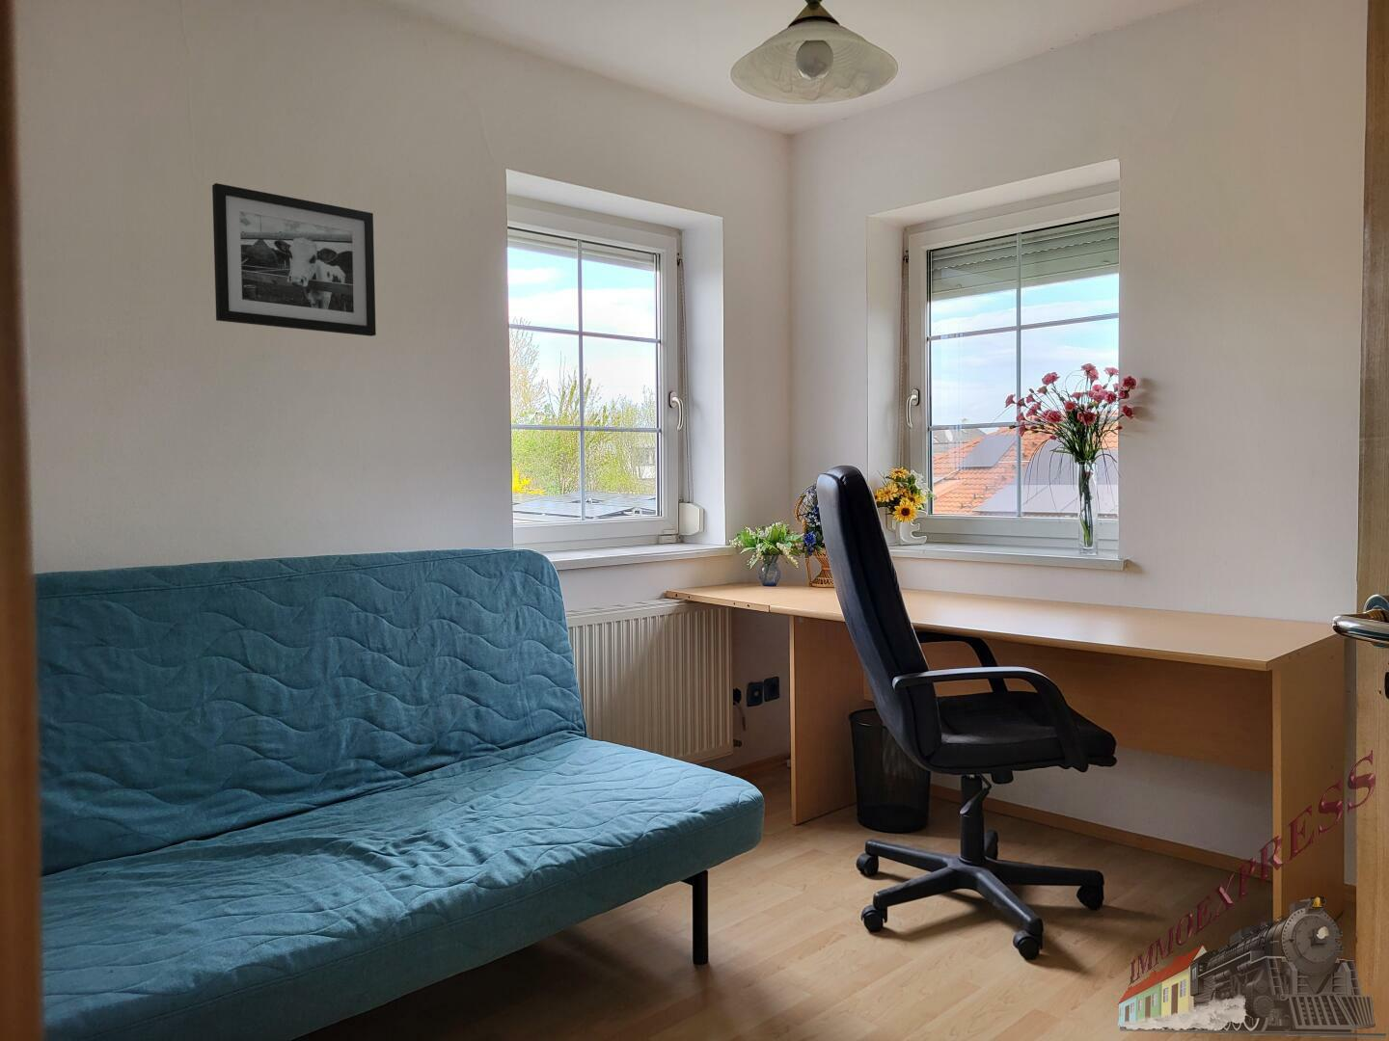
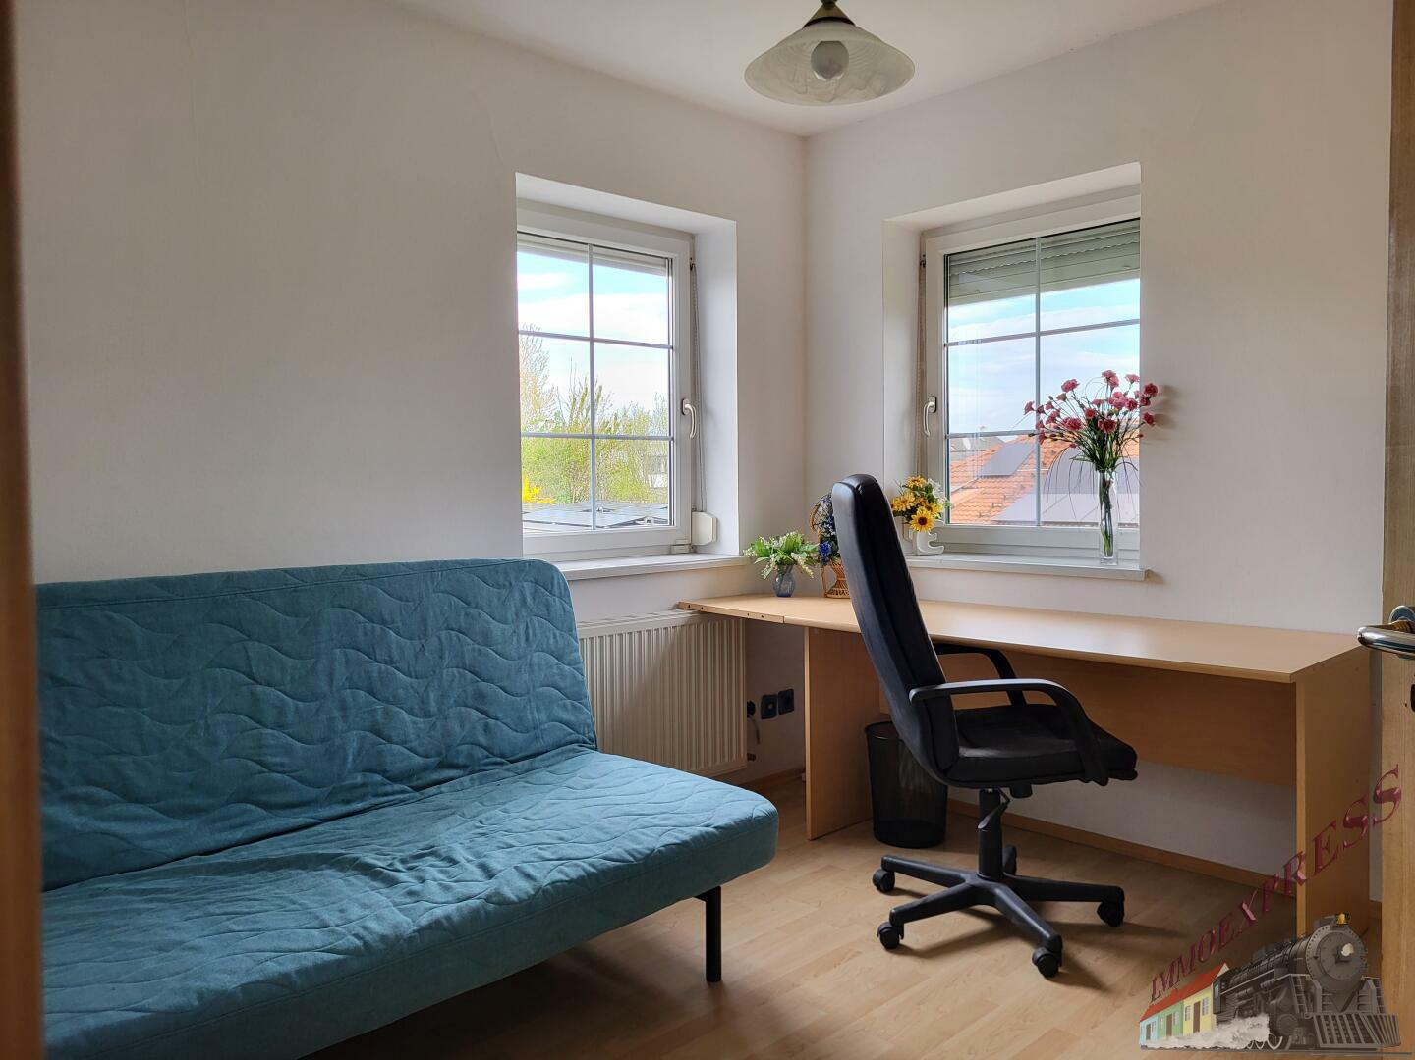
- picture frame [211,183,377,338]
